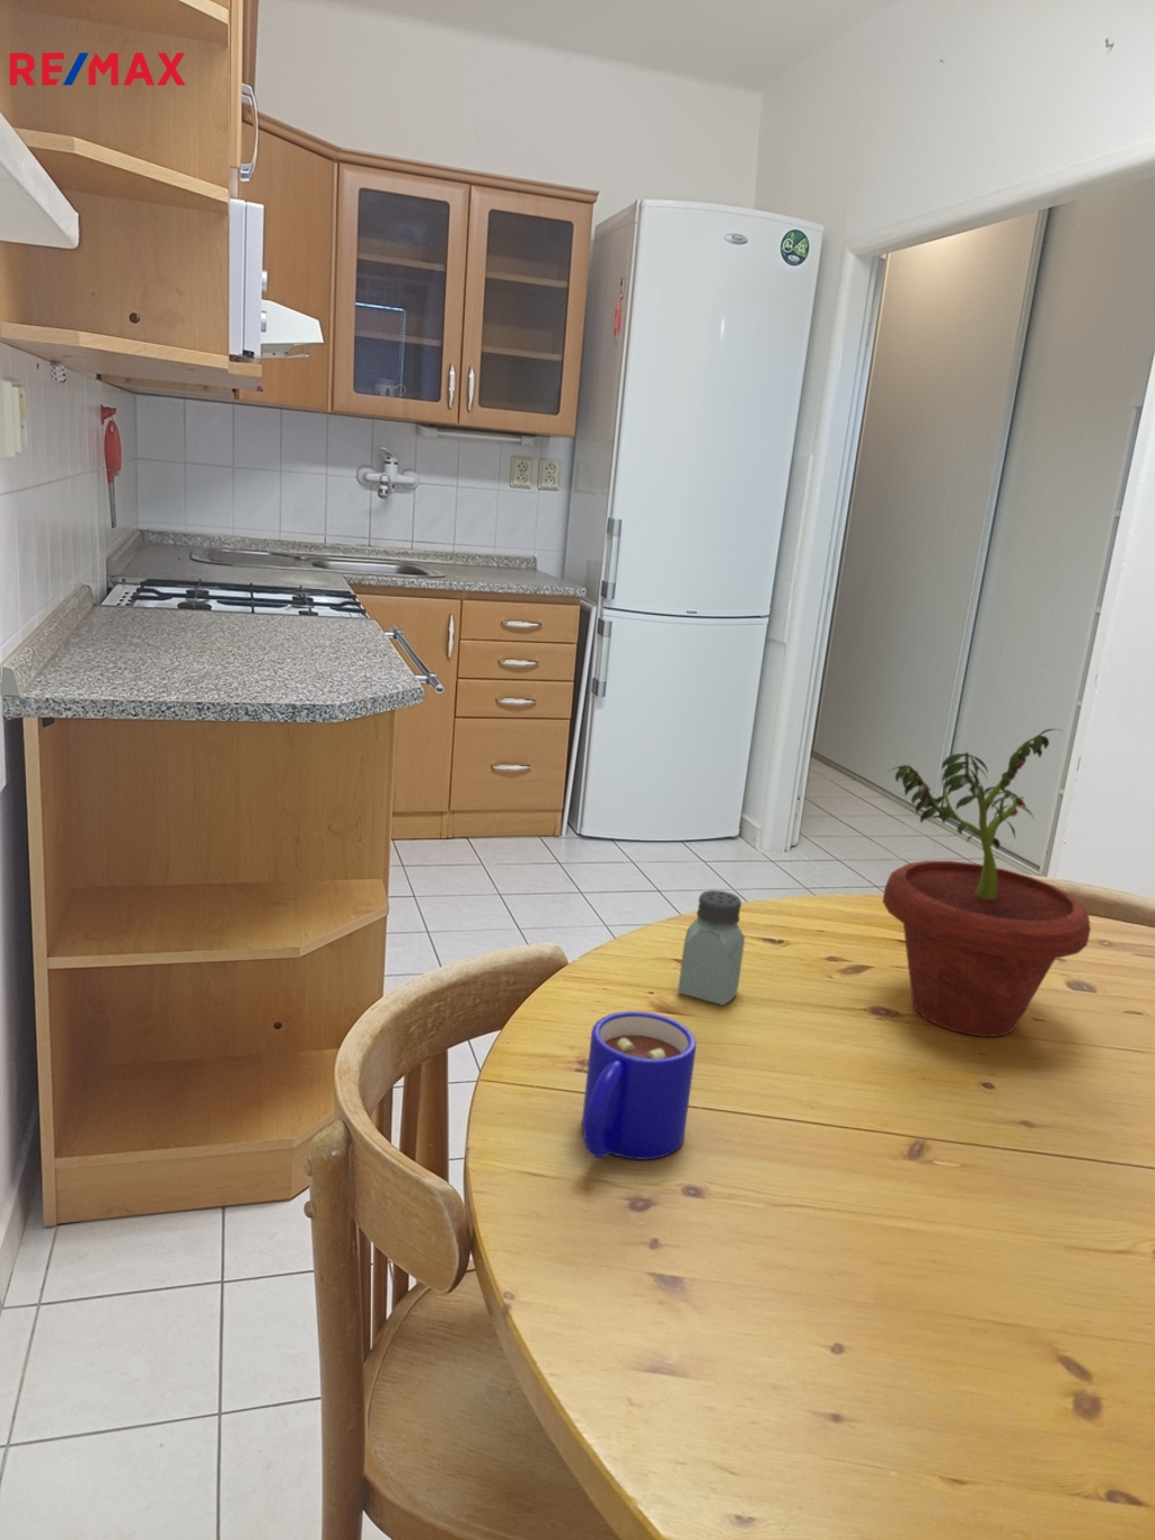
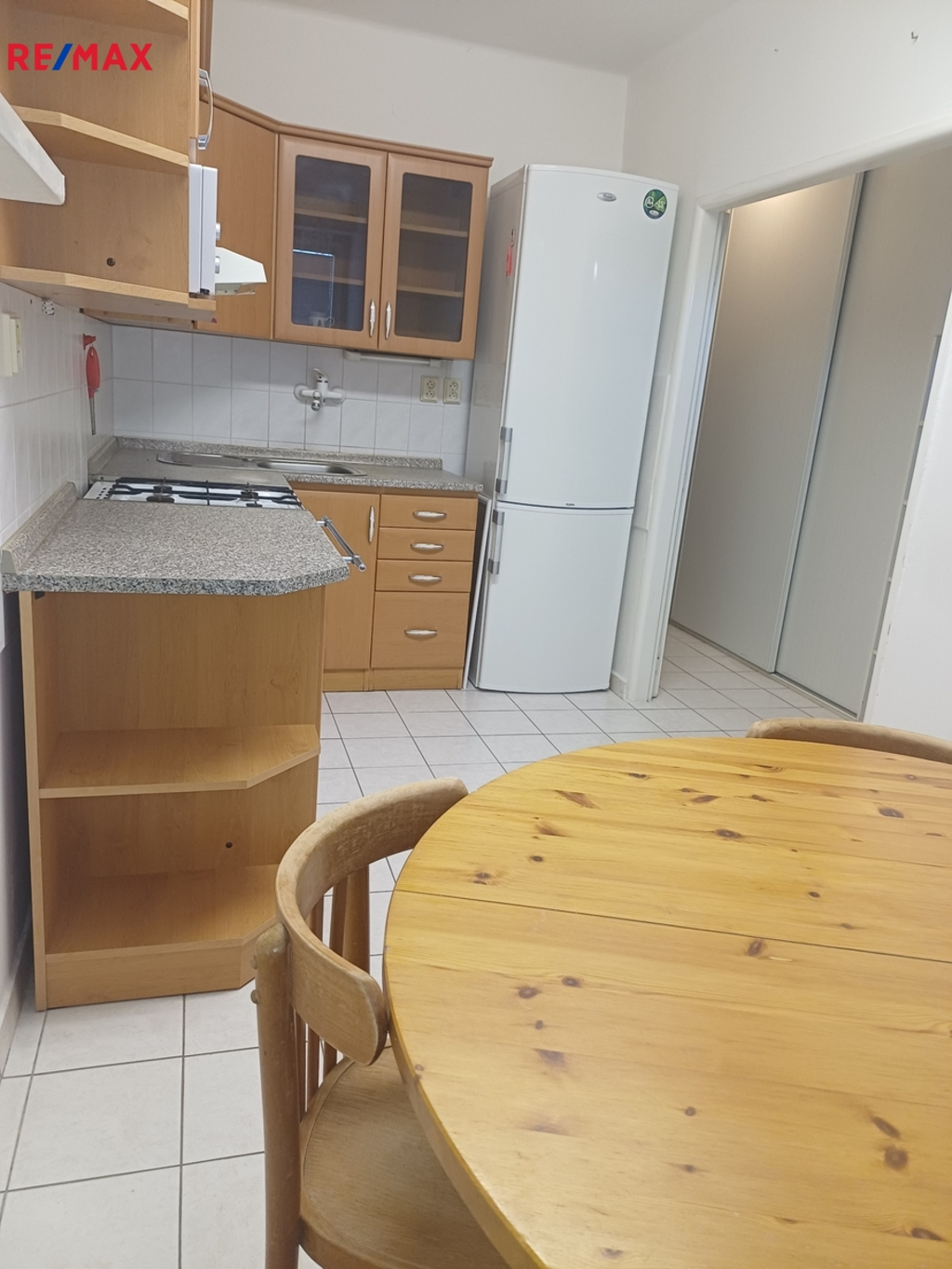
- potted plant [881,728,1092,1038]
- saltshaker [677,890,746,1006]
- mug [581,1010,698,1161]
